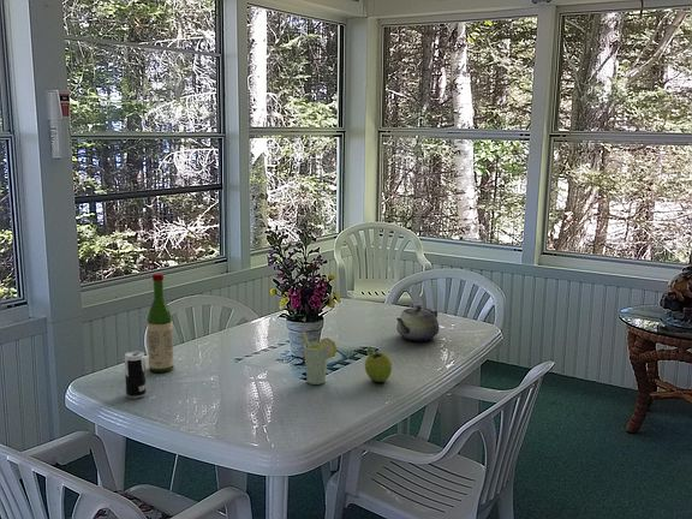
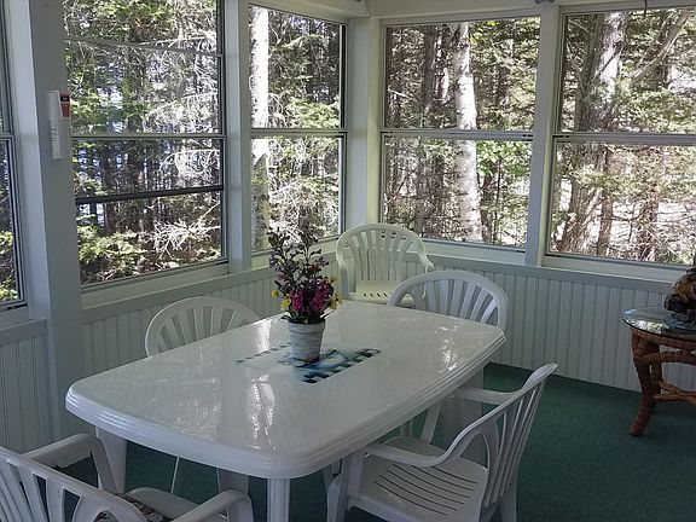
- cup [302,330,338,386]
- beverage can [124,350,148,400]
- wine bottle [145,273,175,374]
- teapot [395,304,440,342]
- fruit [364,346,393,383]
